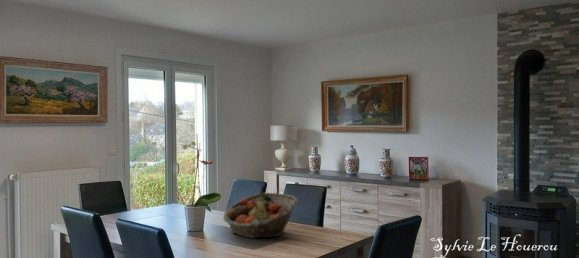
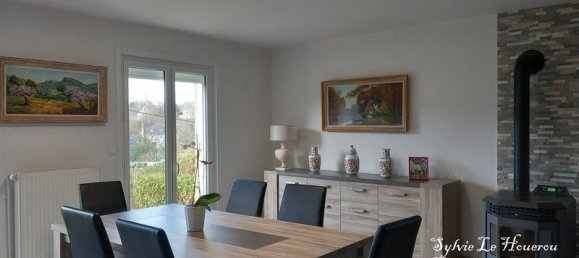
- fruit basket [222,192,299,239]
